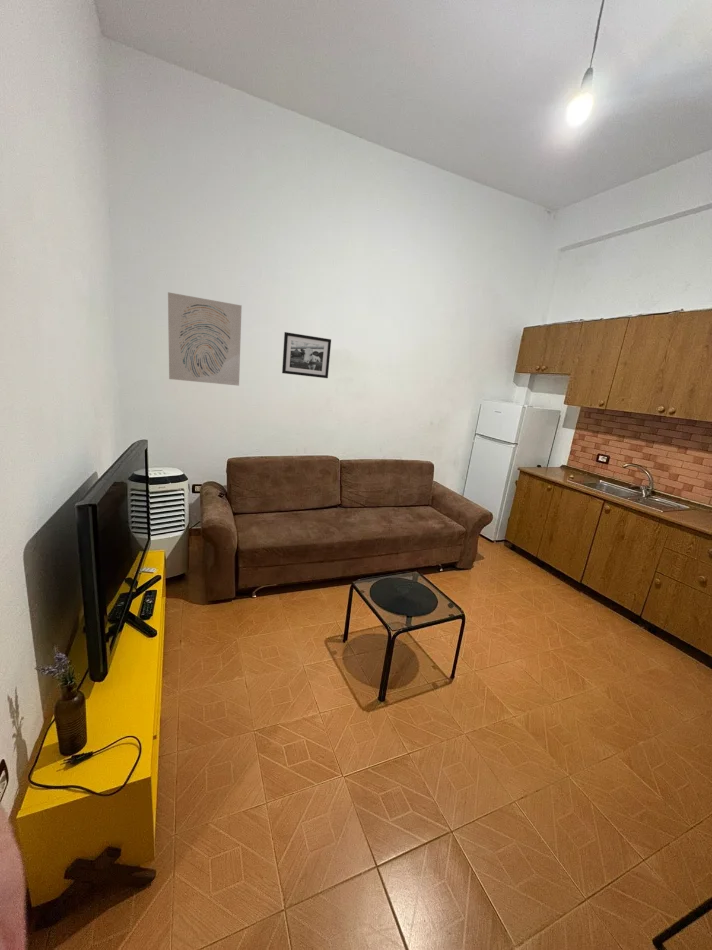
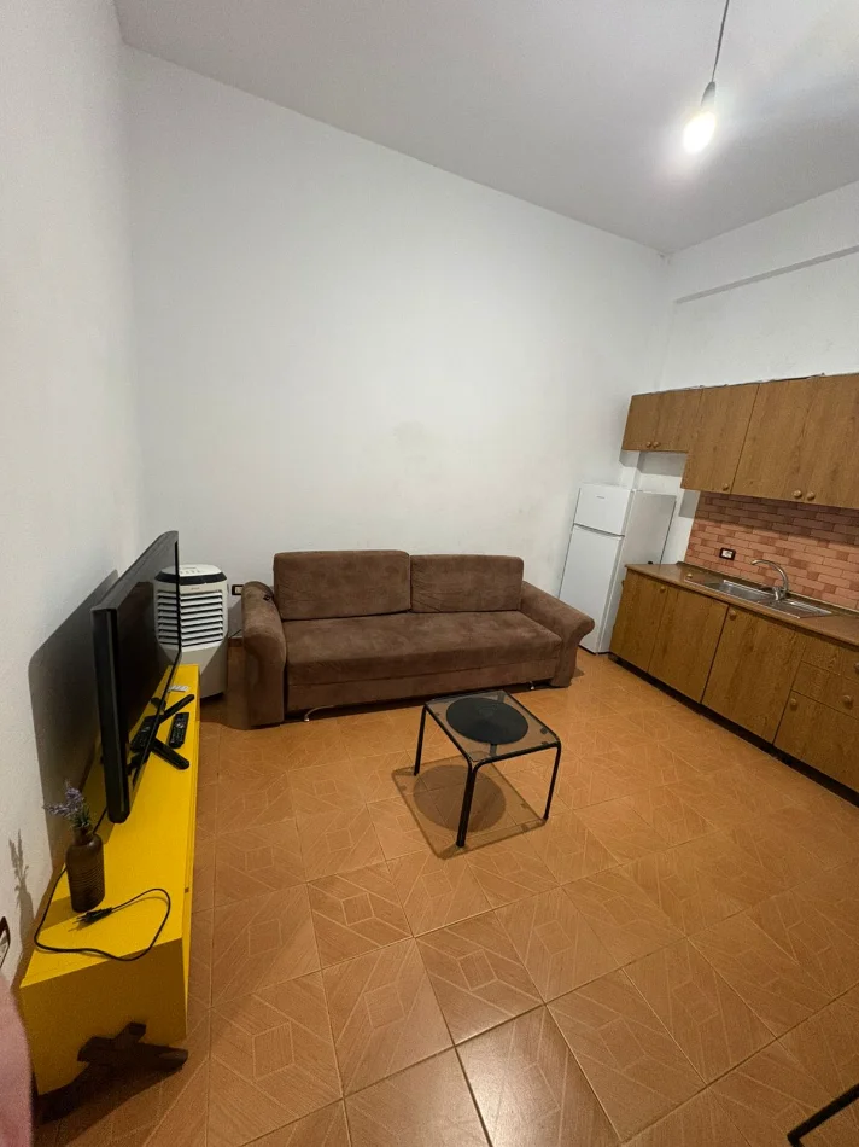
- picture frame [281,331,332,379]
- wall art [167,291,243,387]
